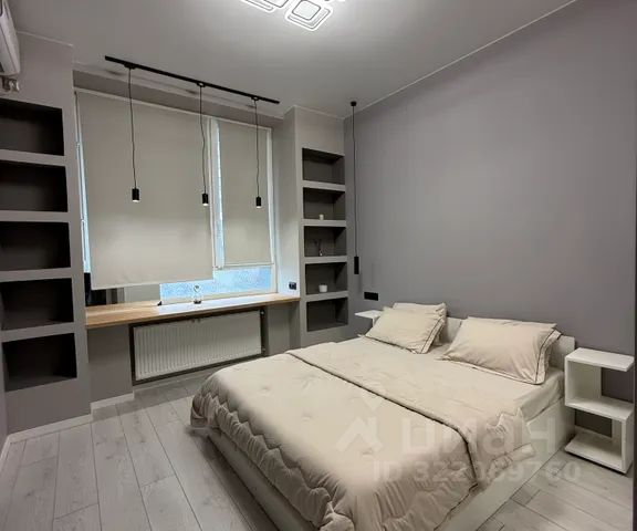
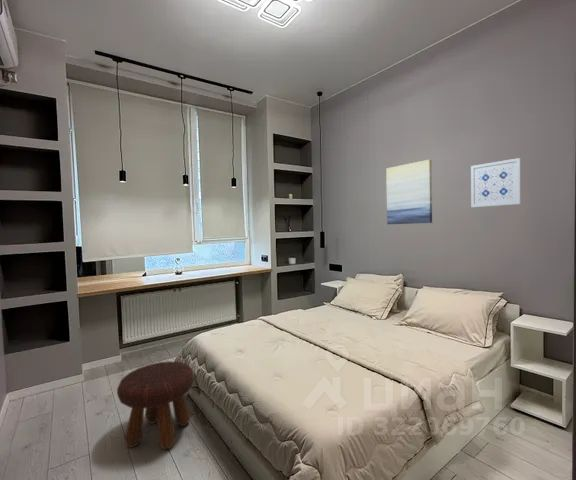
+ wall art [385,159,433,225]
+ wall art [470,157,522,208]
+ footstool [116,360,195,450]
